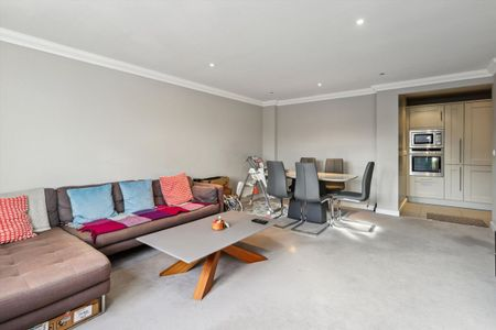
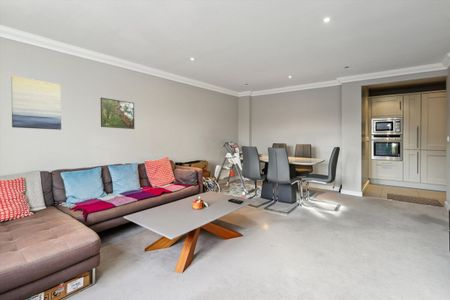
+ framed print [100,96,135,130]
+ wall art [10,75,62,131]
